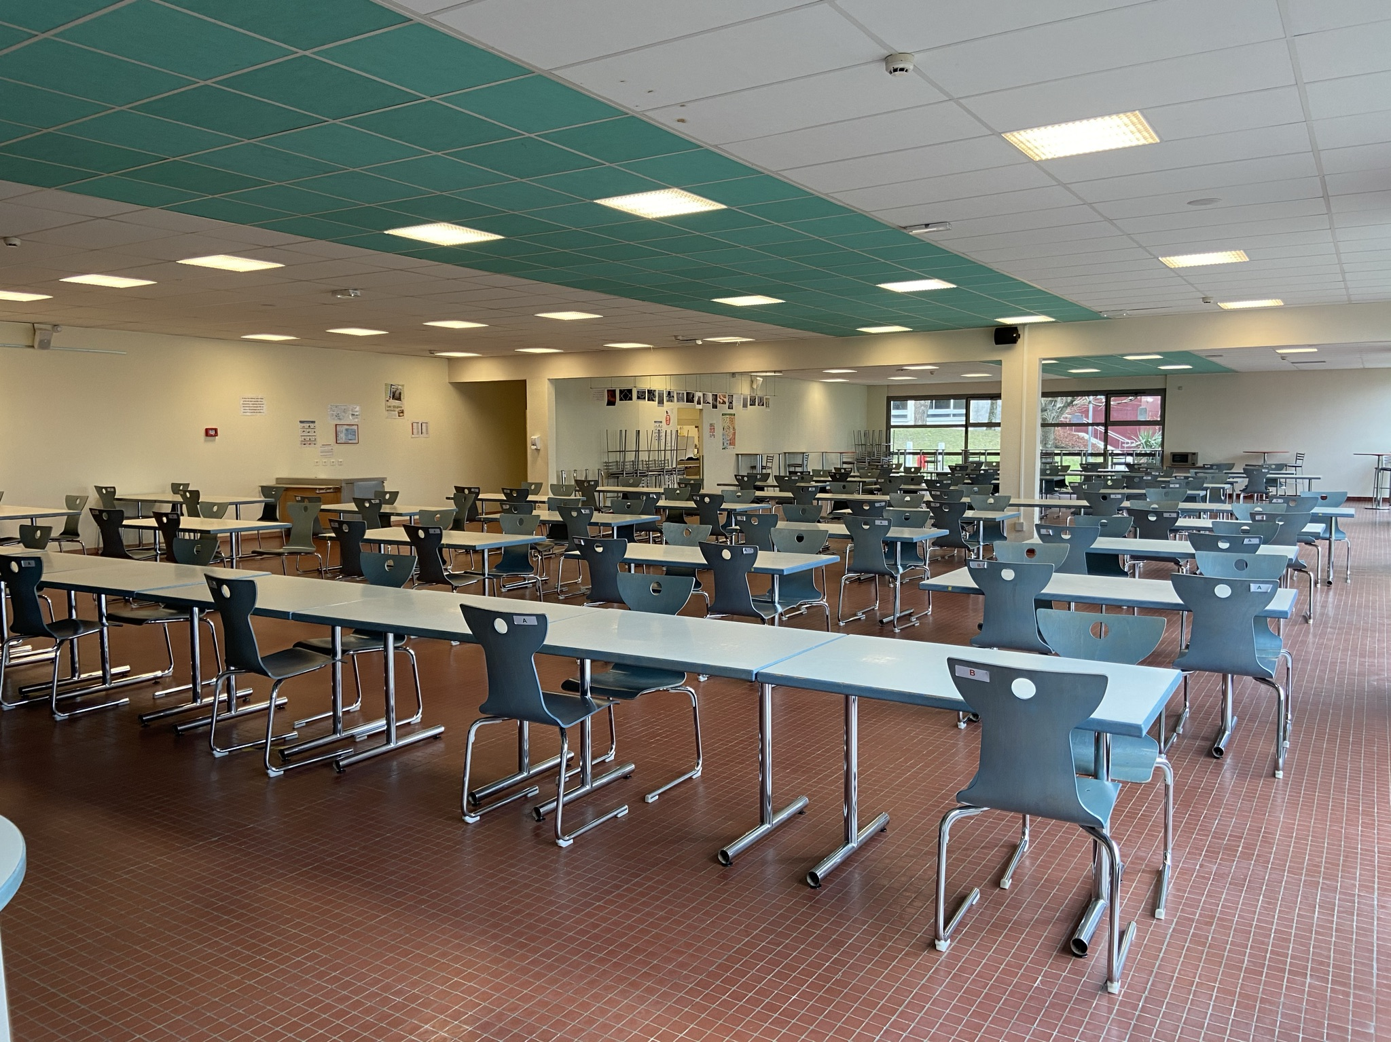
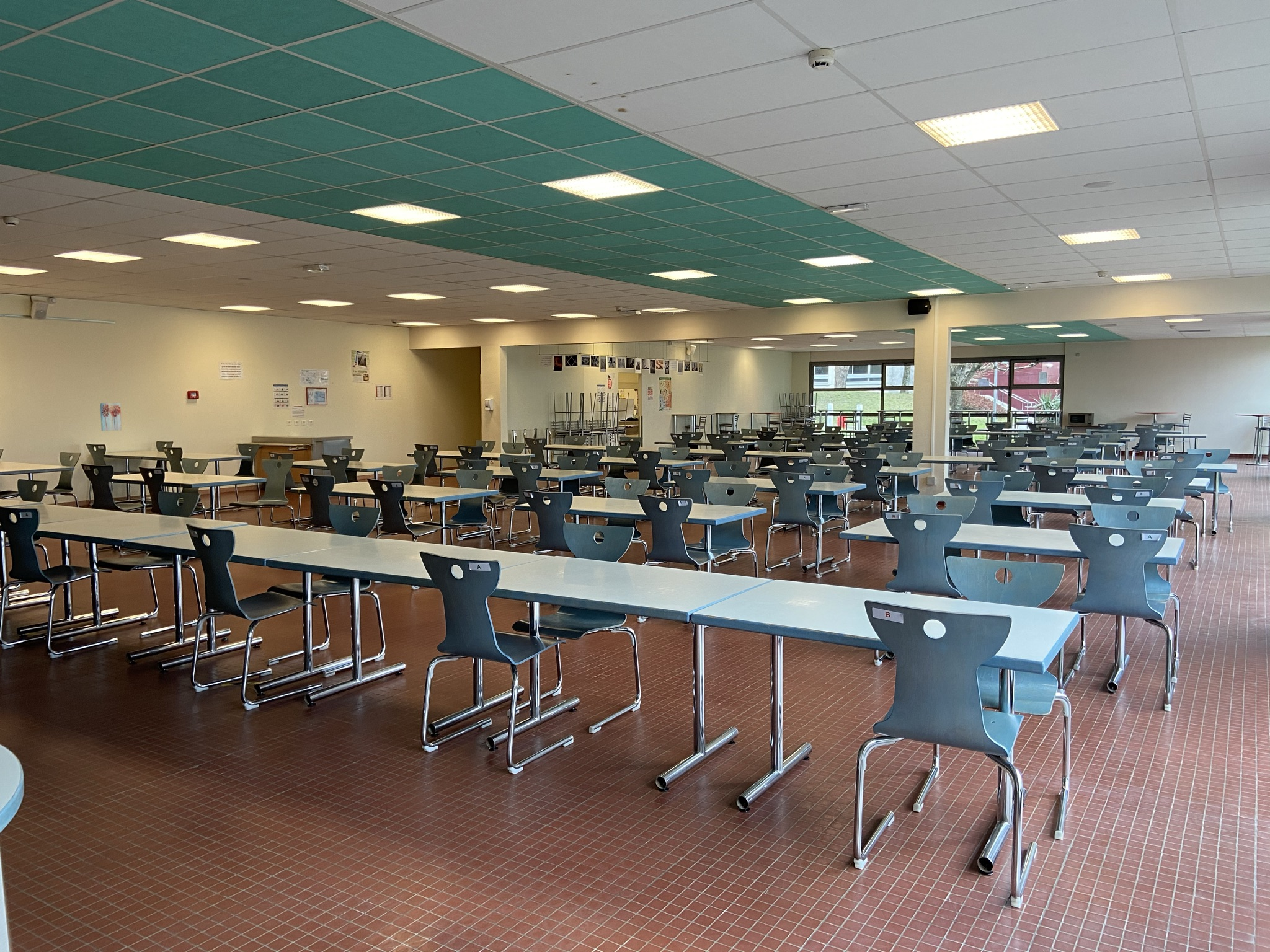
+ wall art [100,402,122,431]
